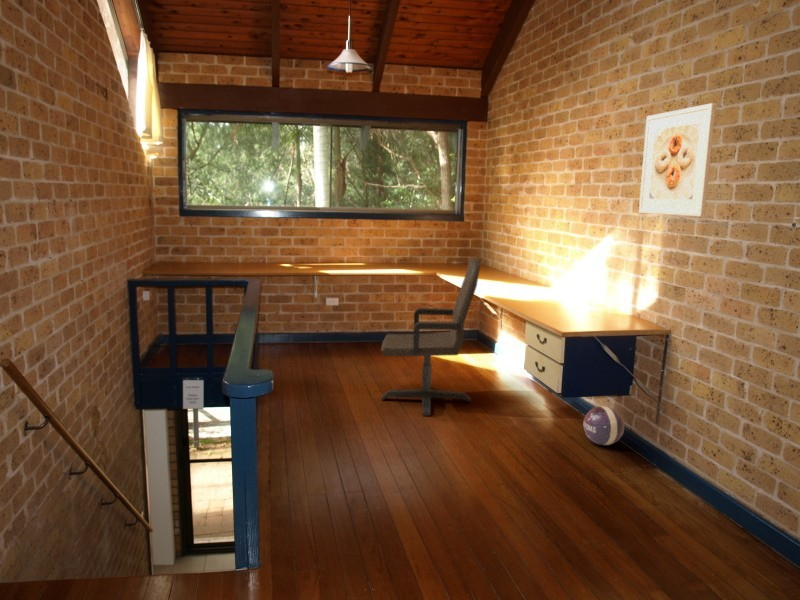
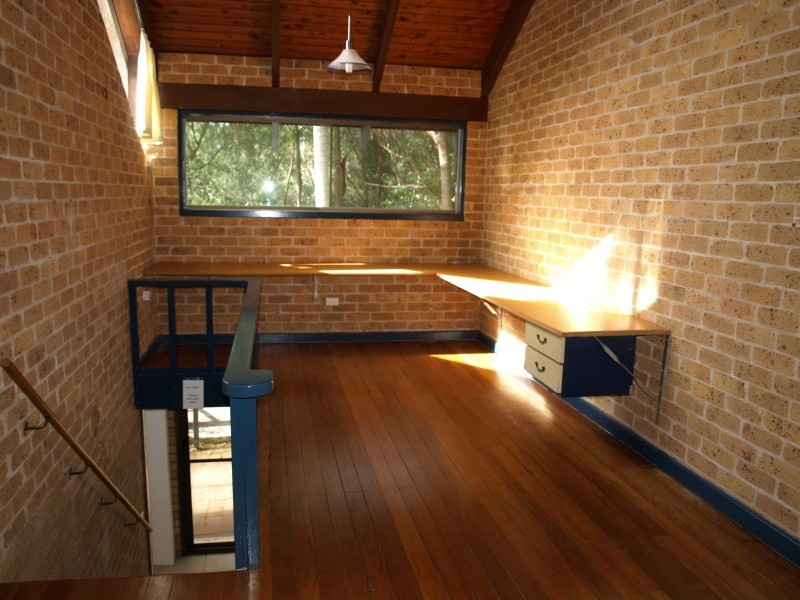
- office chair [380,257,481,417]
- ball [582,405,625,446]
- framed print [638,102,717,218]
